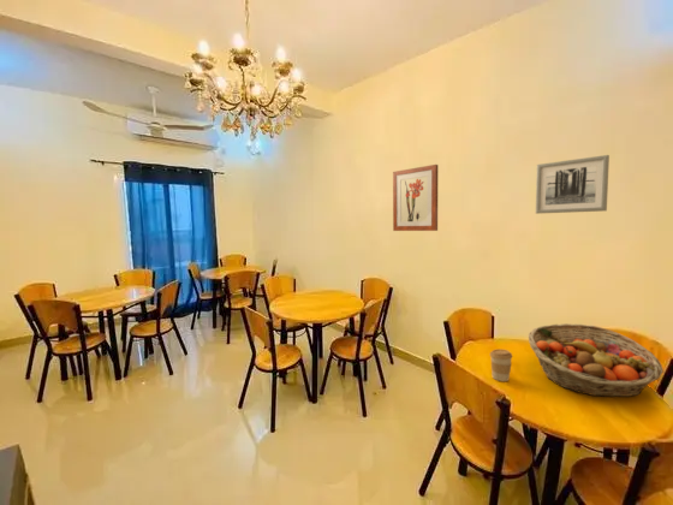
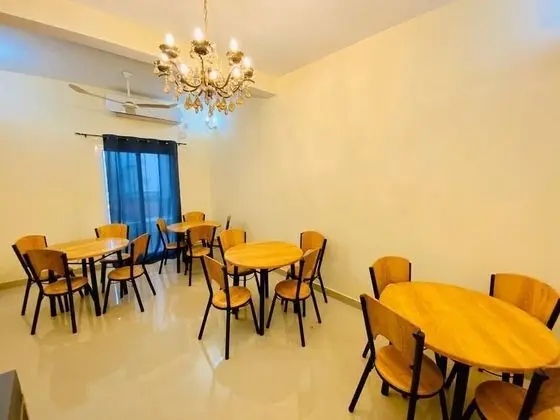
- fruit basket [528,322,665,398]
- wall art [392,164,439,232]
- coffee cup [489,349,513,382]
- wall art [535,154,611,215]
